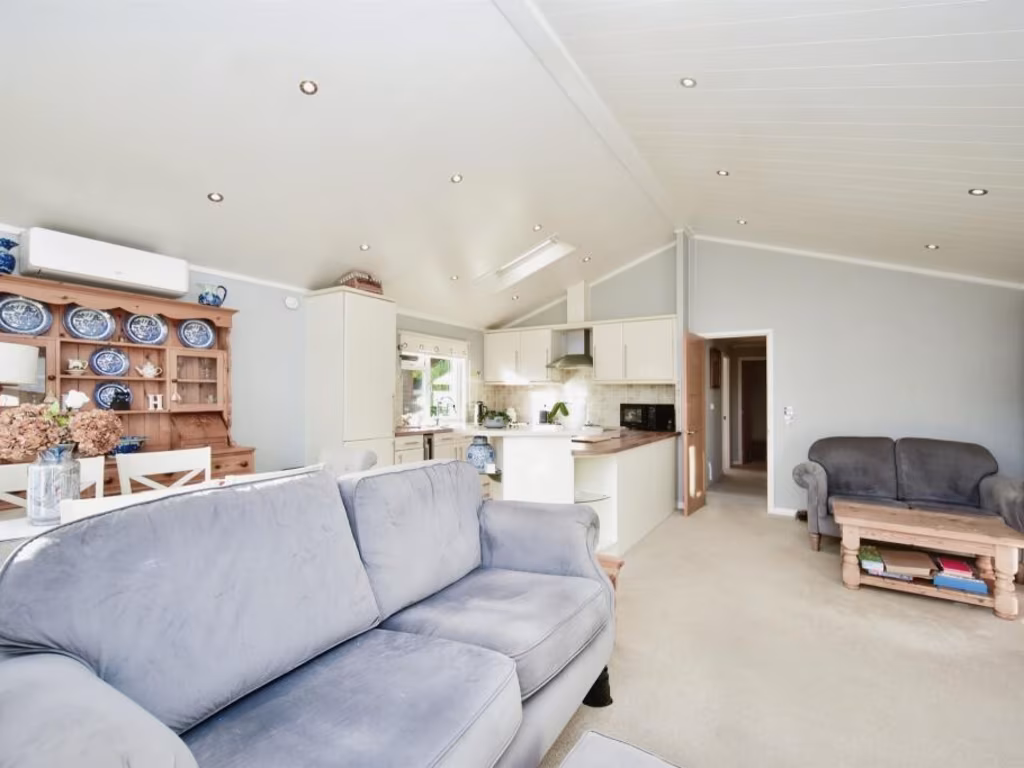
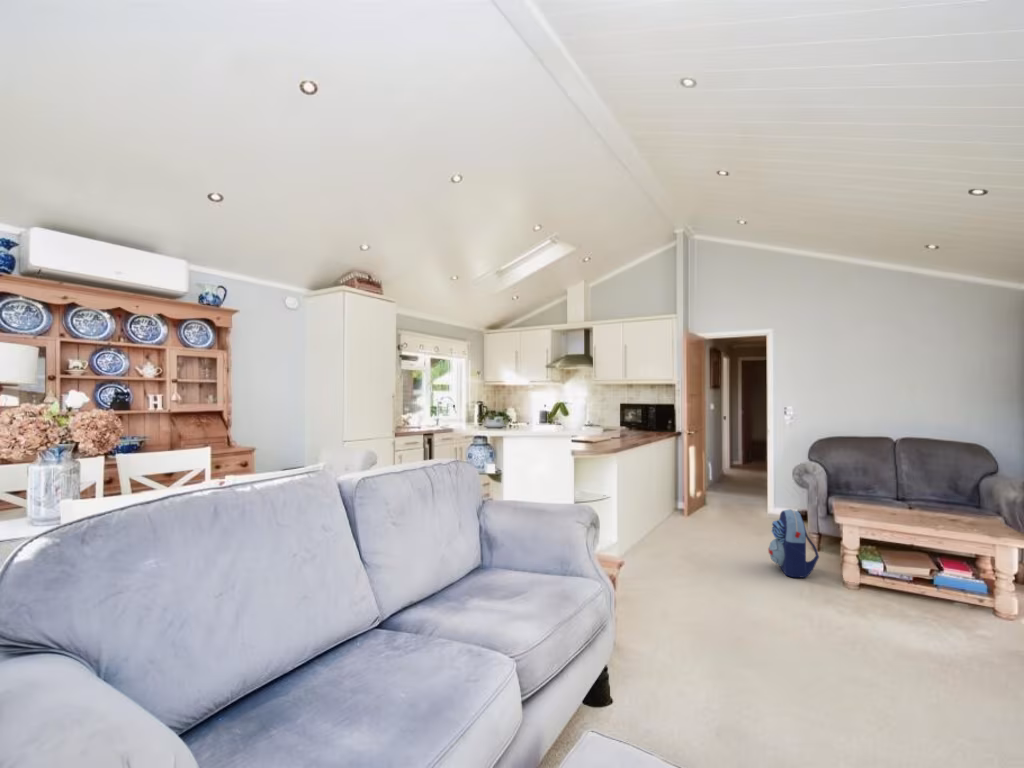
+ backpack [767,508,820,579]
